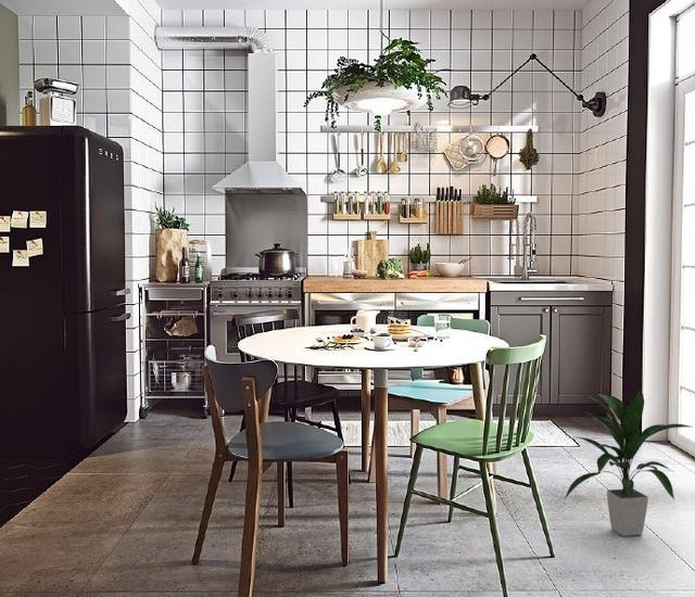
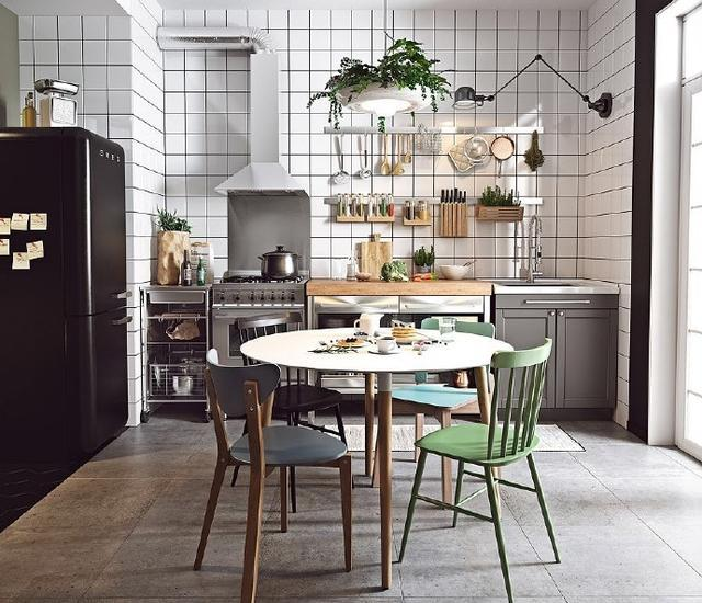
- indoor plant [563,390,692,537]
